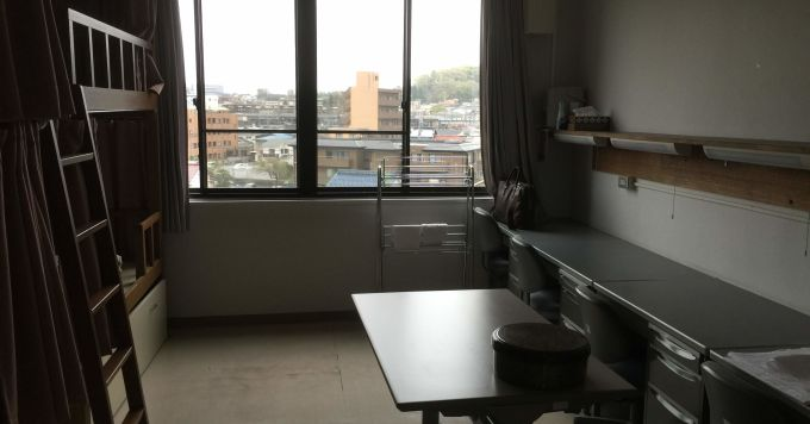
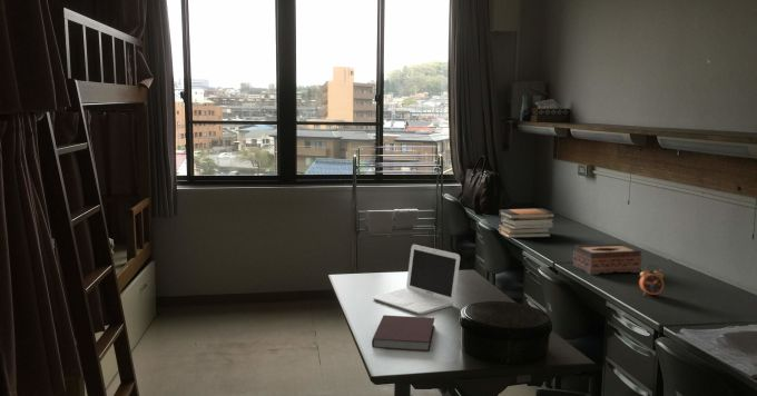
+ book stack [498,207,557,238]
+ alarm clock [638,265,665,298]
+ tissue box [572,242,642,276]
+ notebook [371,314,435,353]
+ laptop [372,244,461,316]
